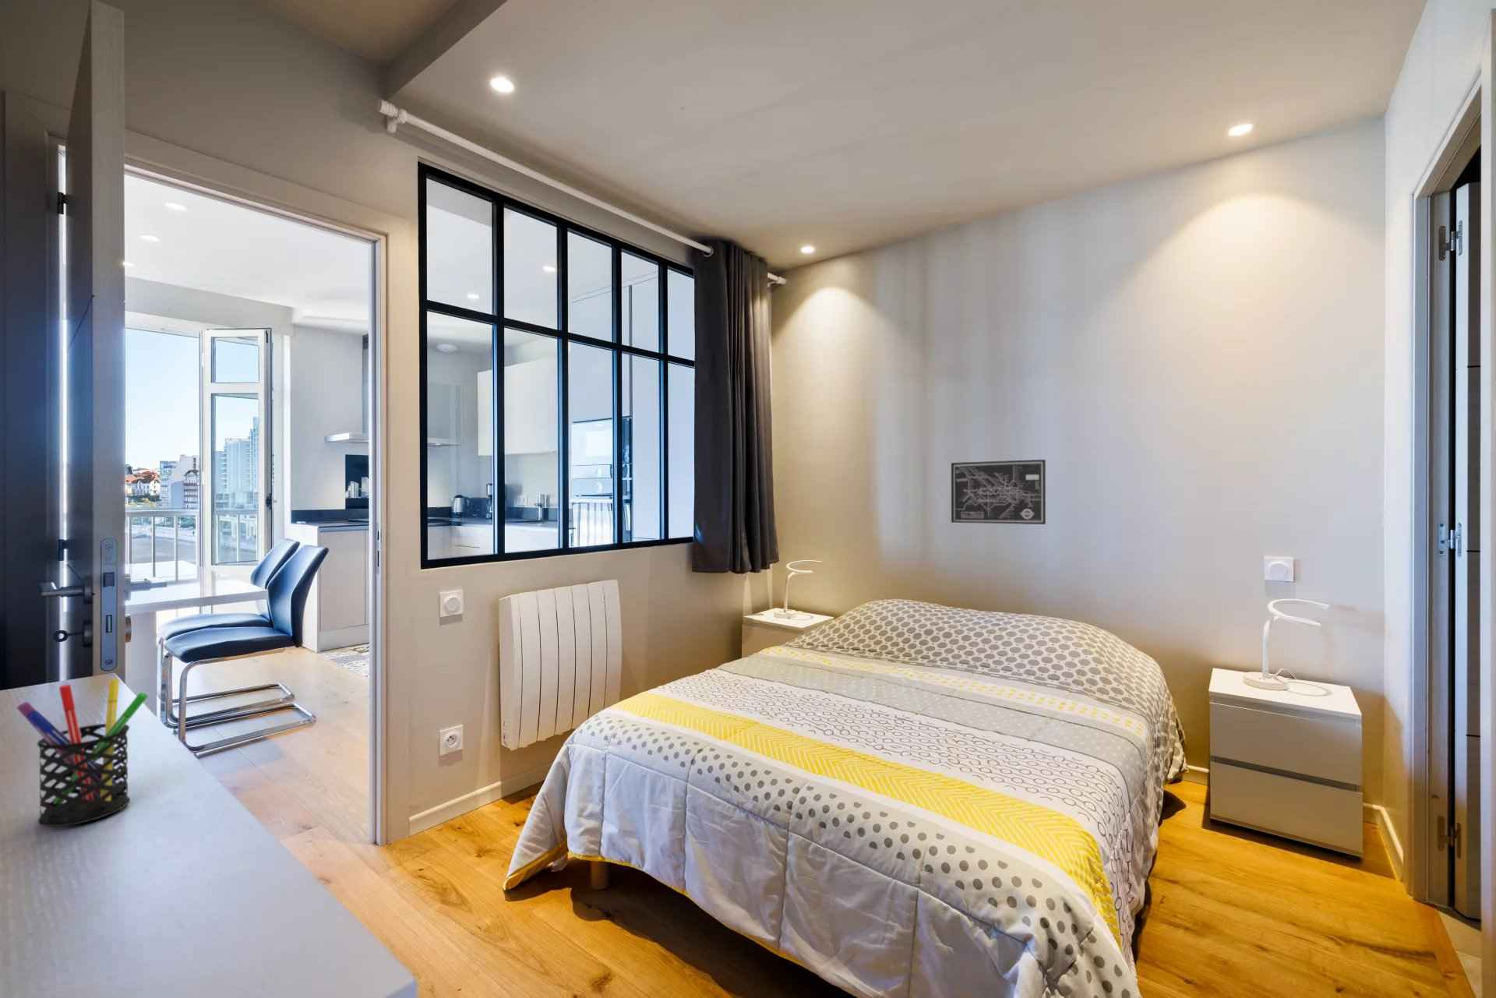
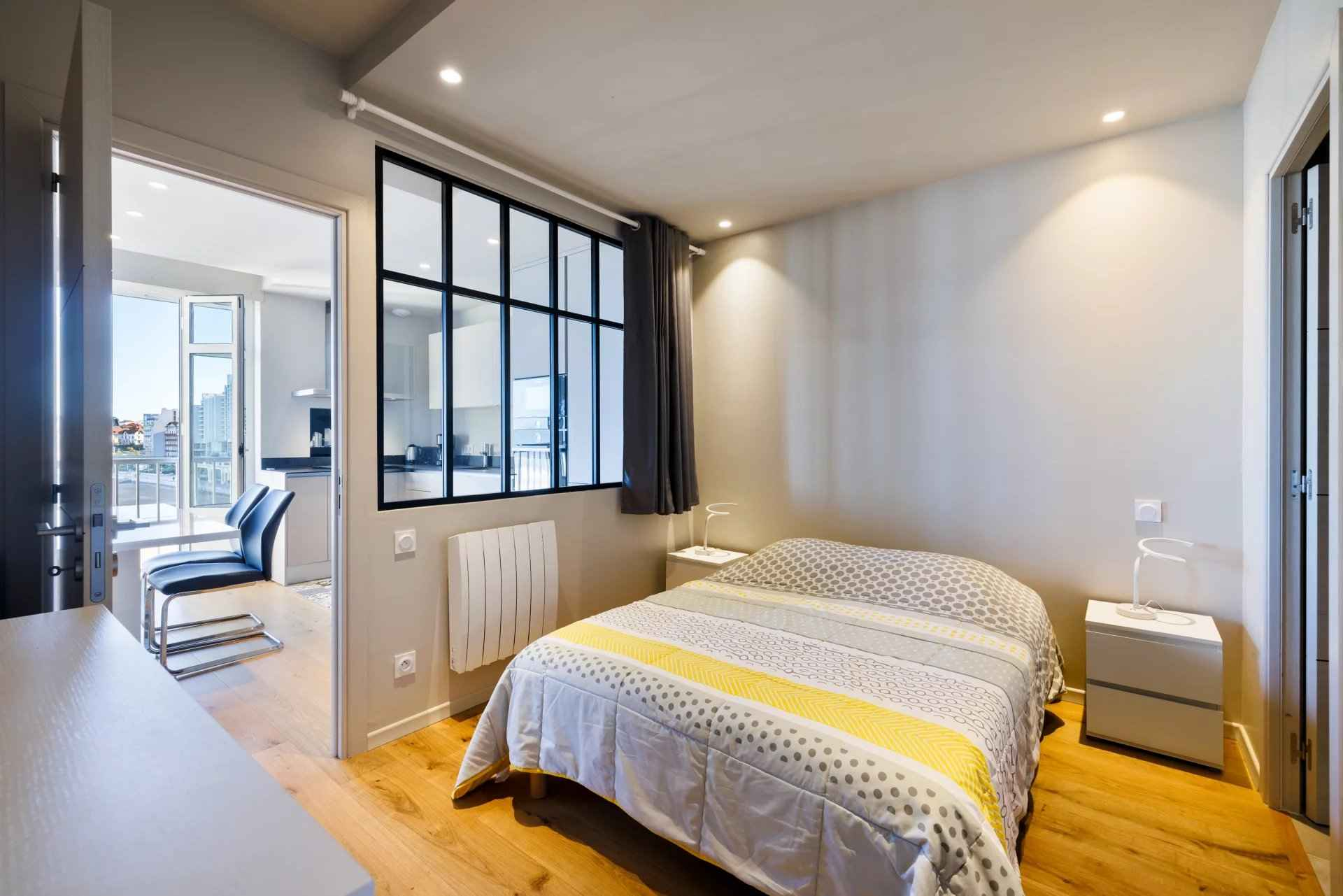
- pen holder [16,678,149,828]
- wall art [950,459,1046,525]
